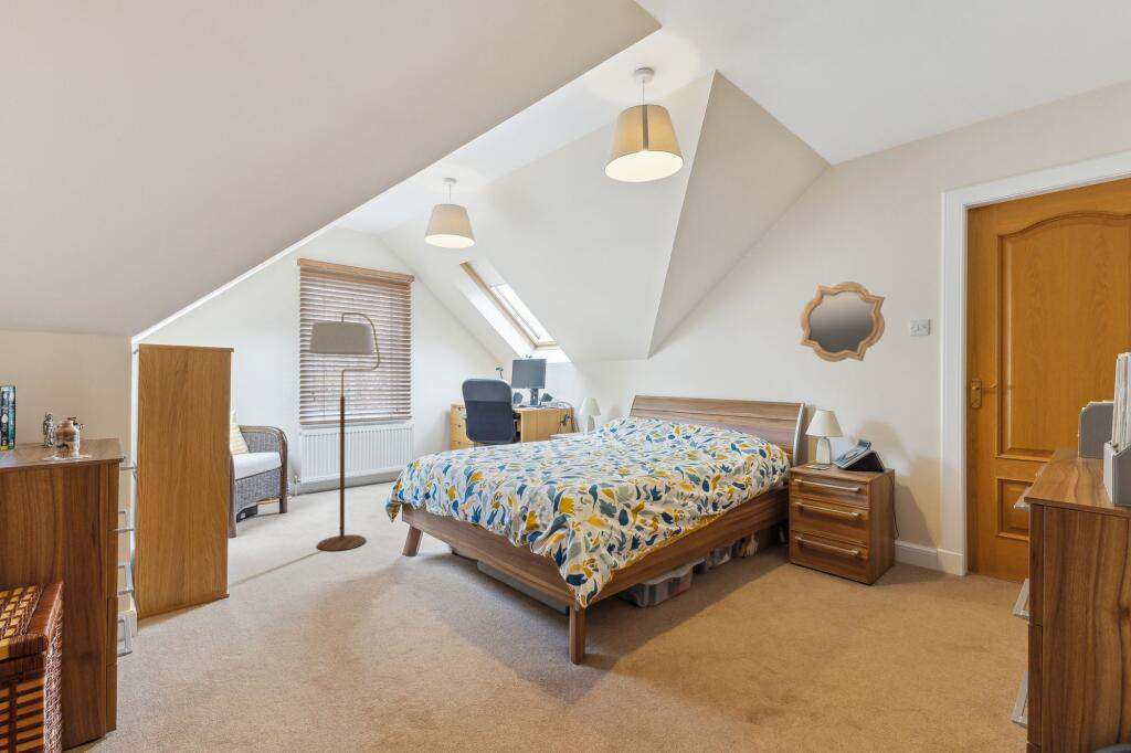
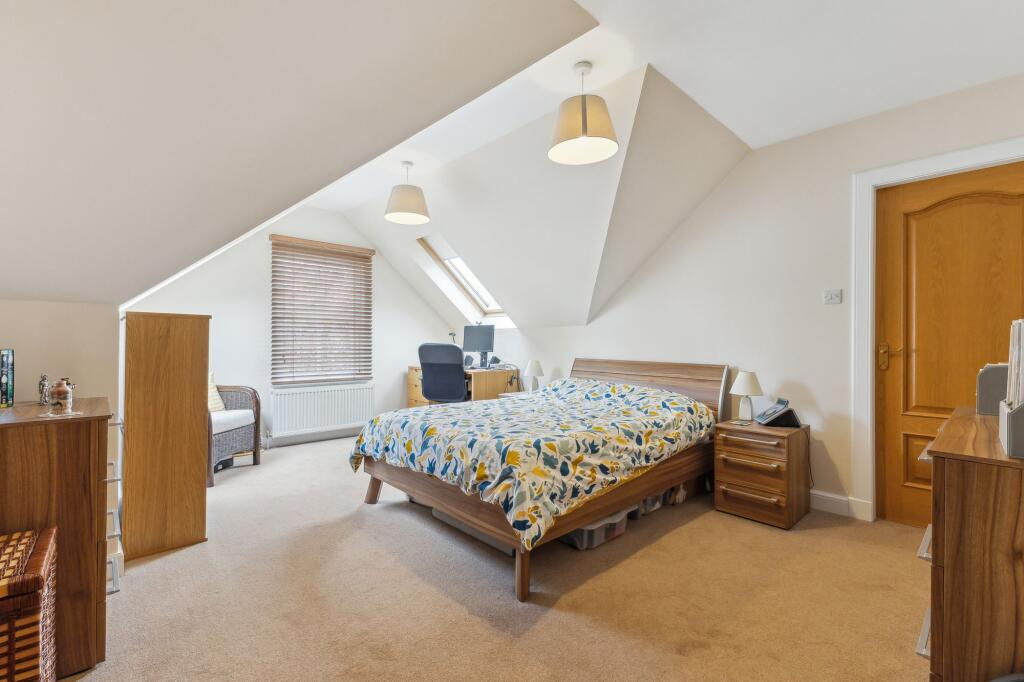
- mirror [799,280,886,363]
- floor lamp [308,311,381,552]
